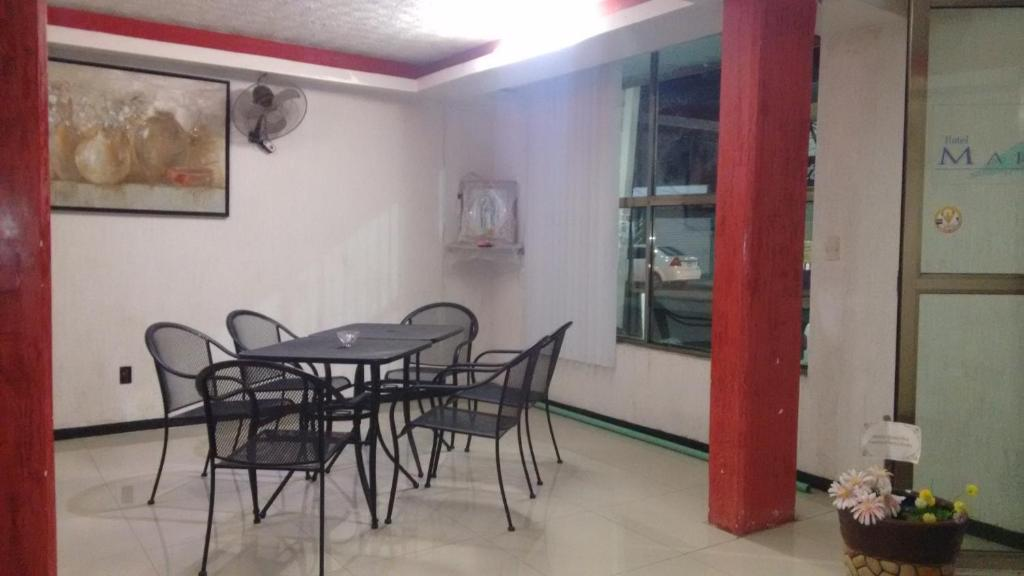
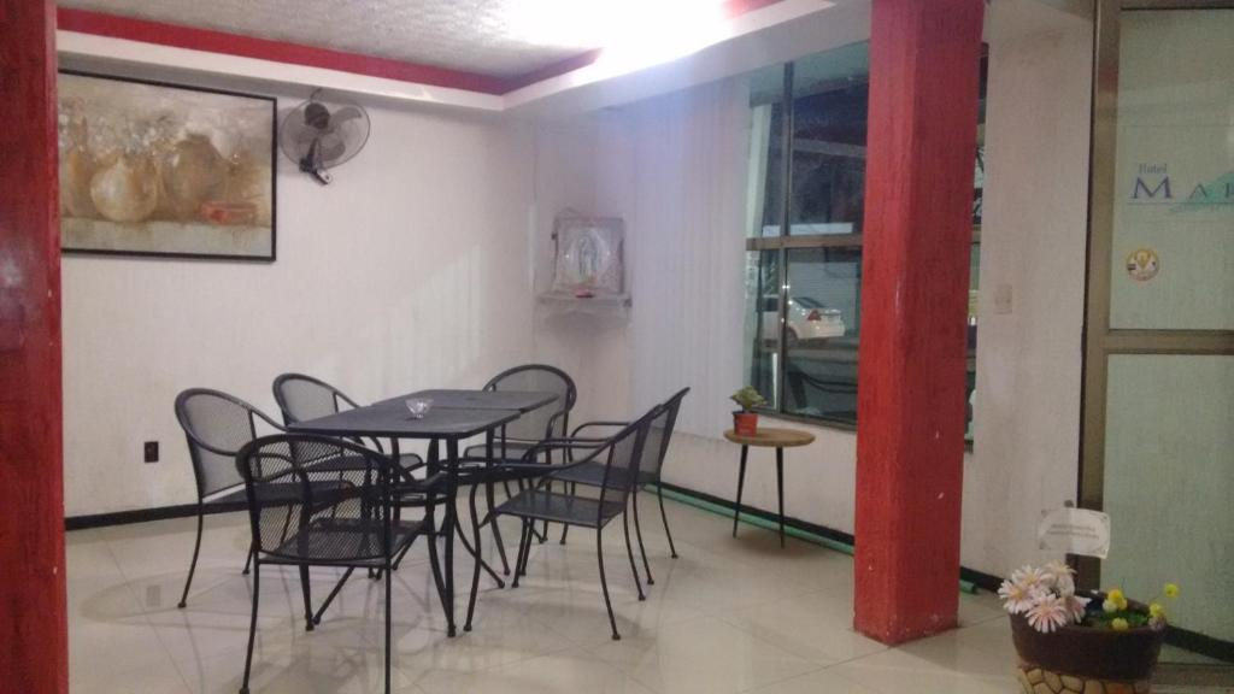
+ side table [722,427,817,548]
+ potted plant [728,384,769,436]
